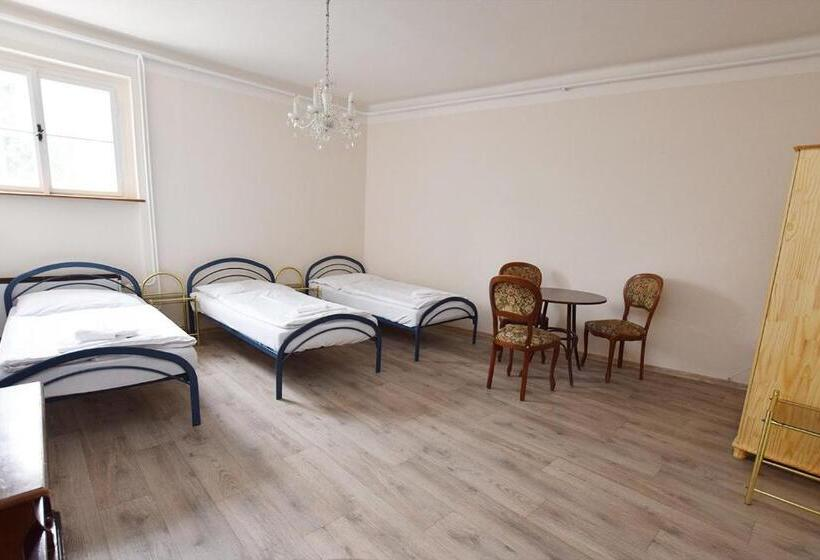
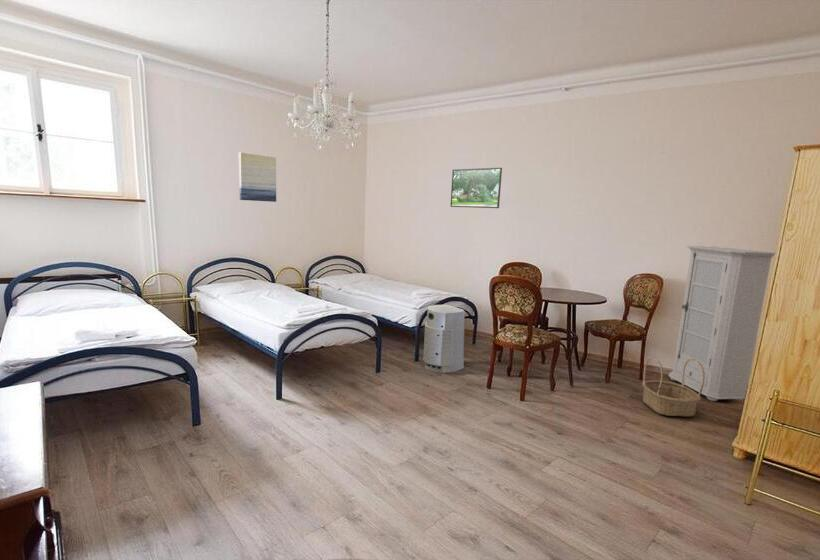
+ cabinet [668,245,776,402]
+ basket [641,356,705,418]
+ wall art [238,152,277,203]
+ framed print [450,167,503,209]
+ air purifier [422,304,466,374]
